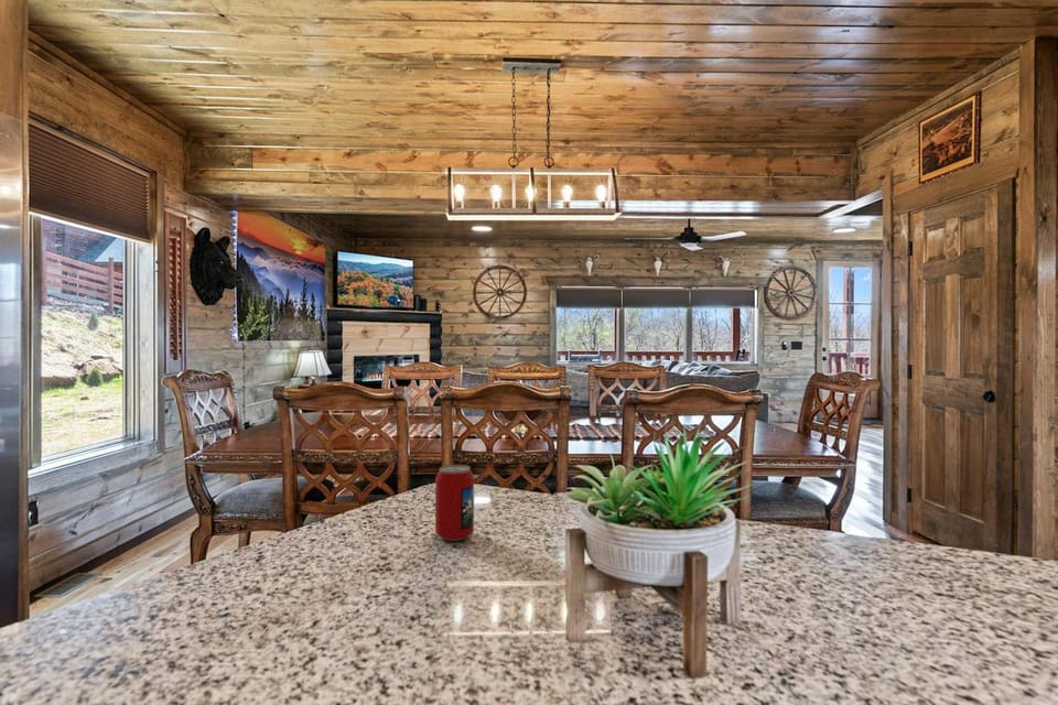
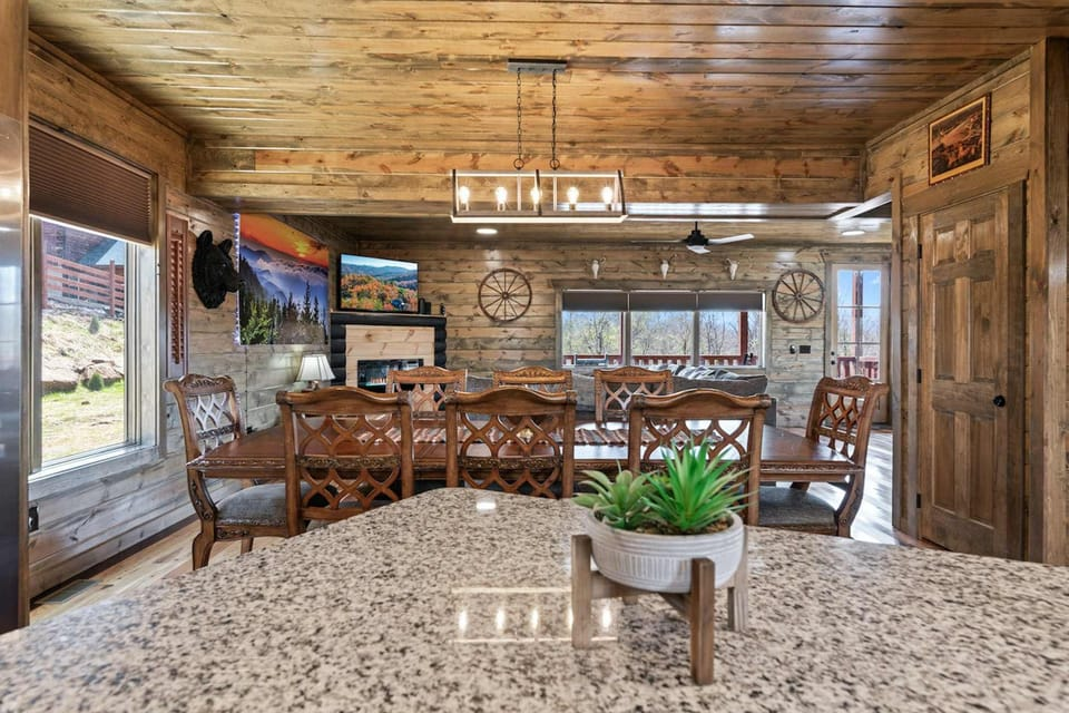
- beverage can [434,464,475,542]
